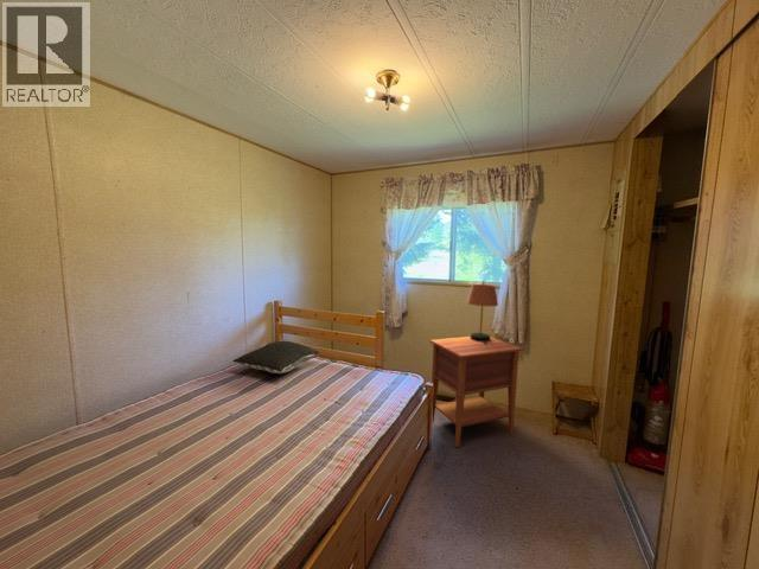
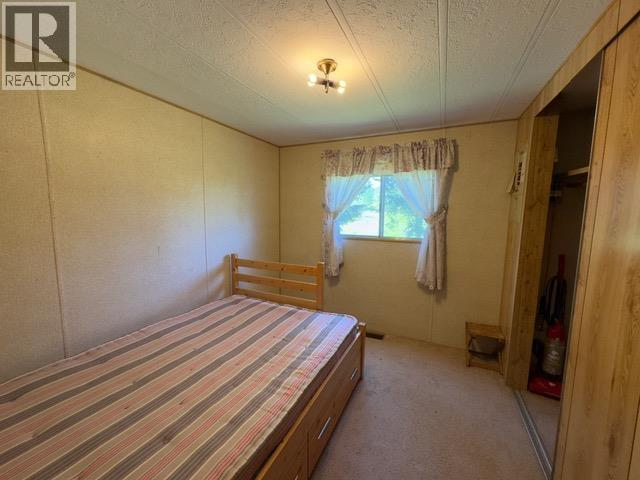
- nightstand [428,335,524,449]
- table lamp [466,280,499,344]
- pillow [231,340,320,375]
